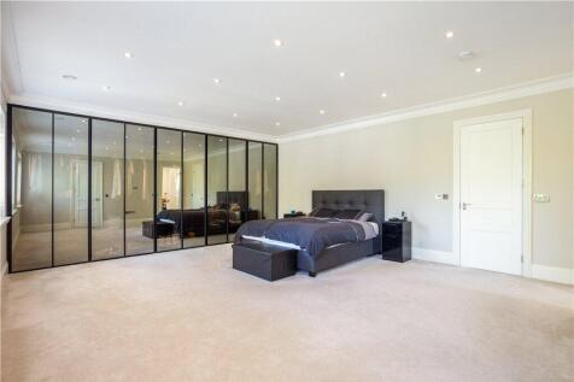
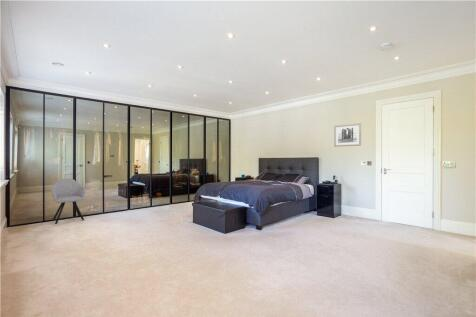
+ chair [50,178,87,225]
+ wall art [333,122,362,148]
